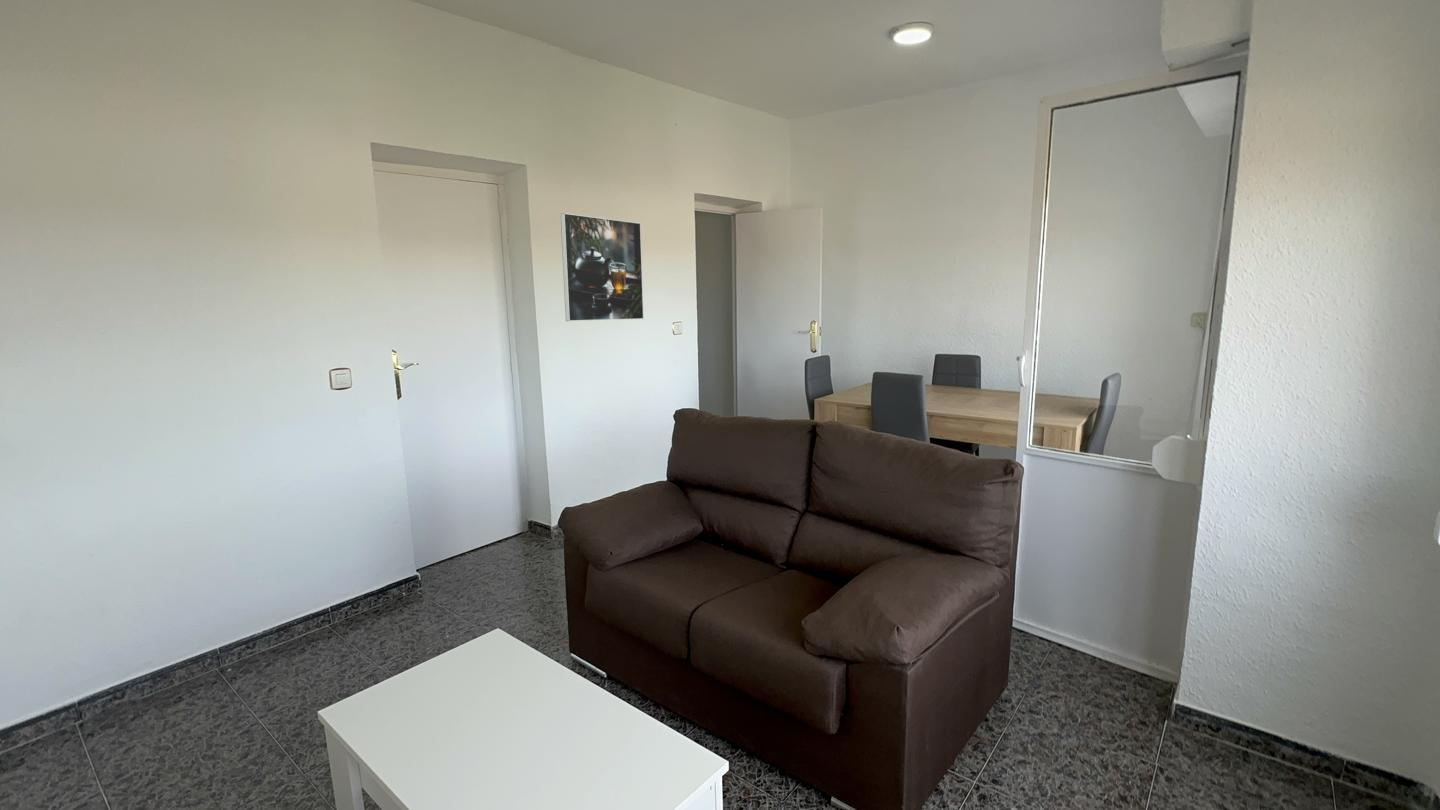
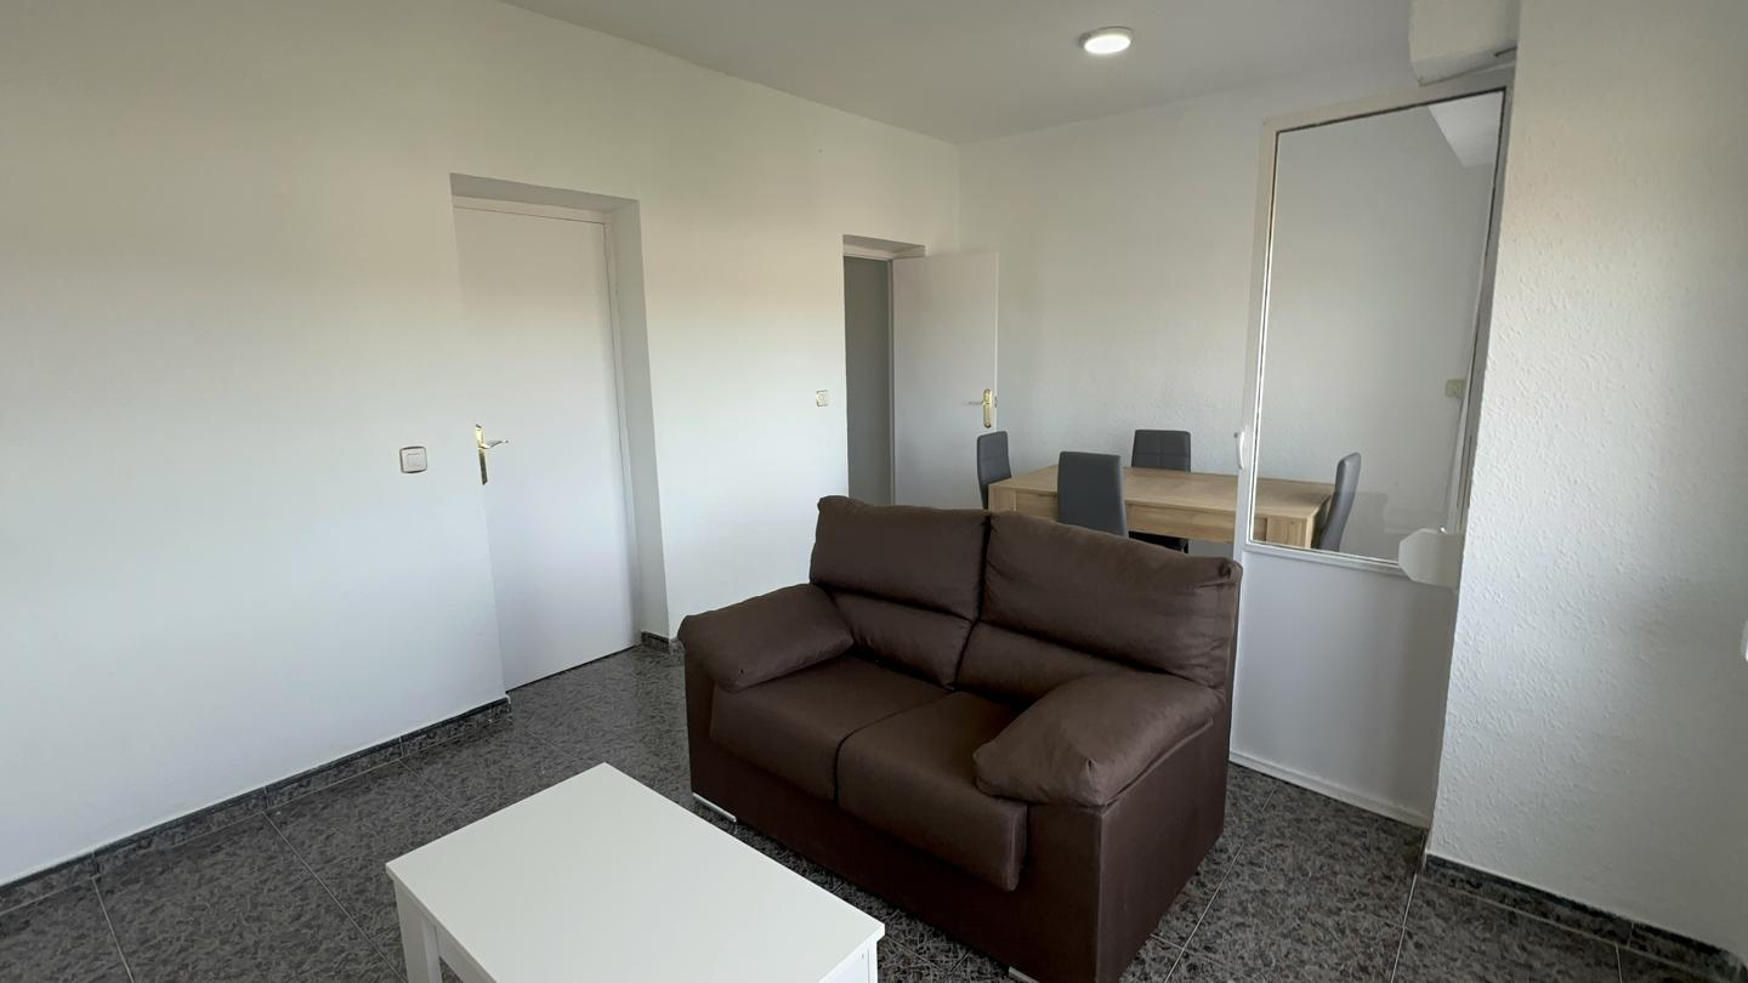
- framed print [560,212,645,322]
